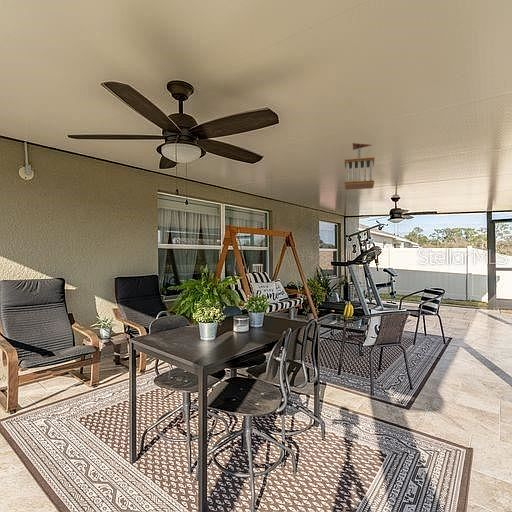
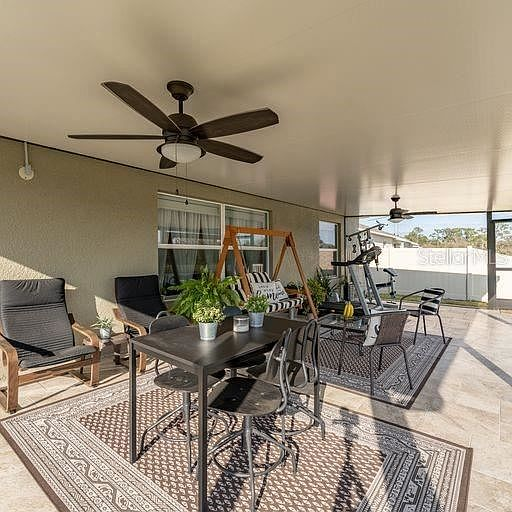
- wind chime [343,142,376,191]
